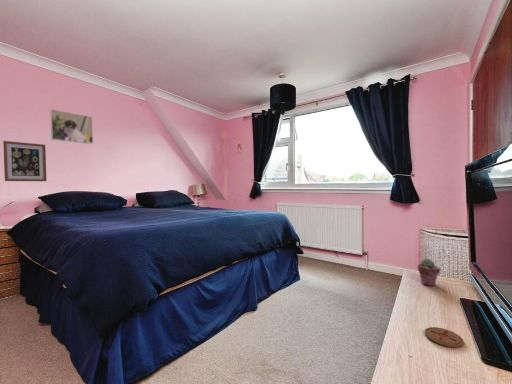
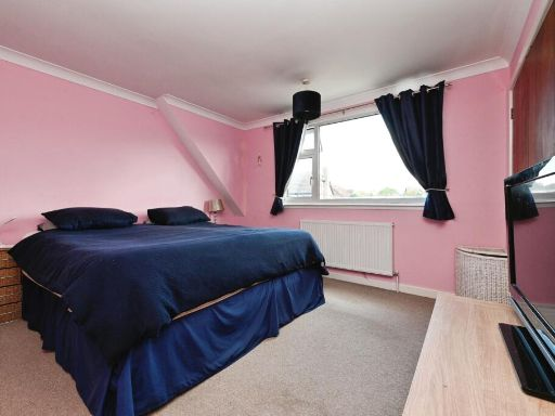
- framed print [49,108,94,145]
- potted succulent [417,258,441,287]
- wall art [2,140,48,182]
- coaster [424,326,465,348]
